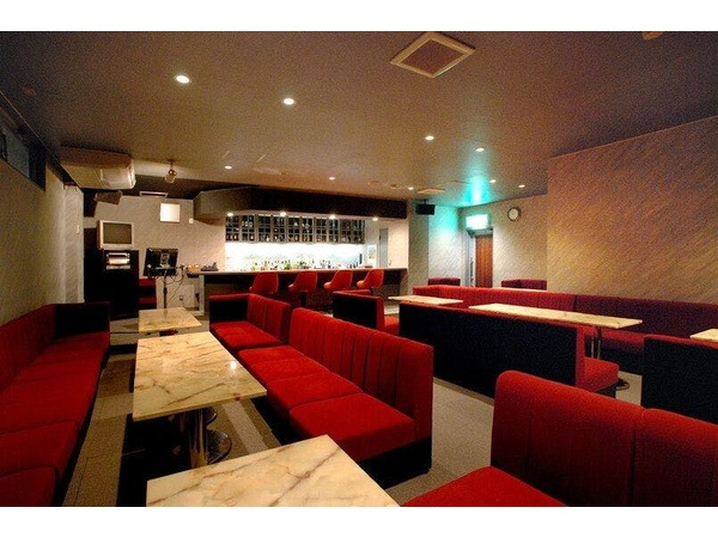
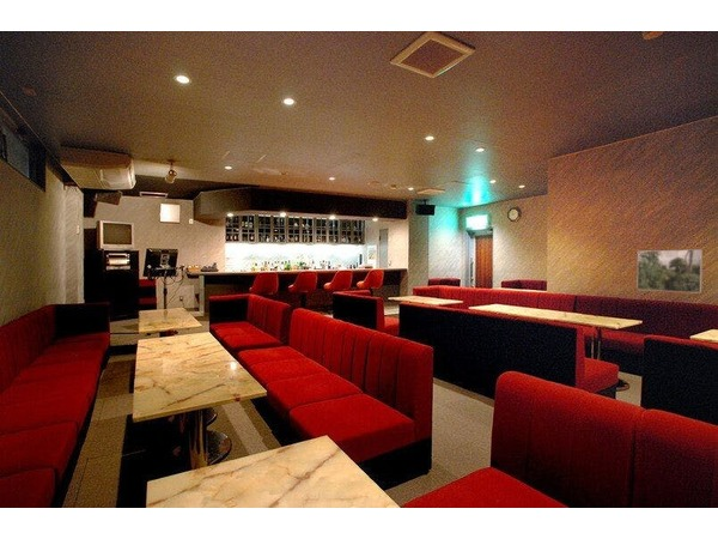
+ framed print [637,248,704,295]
